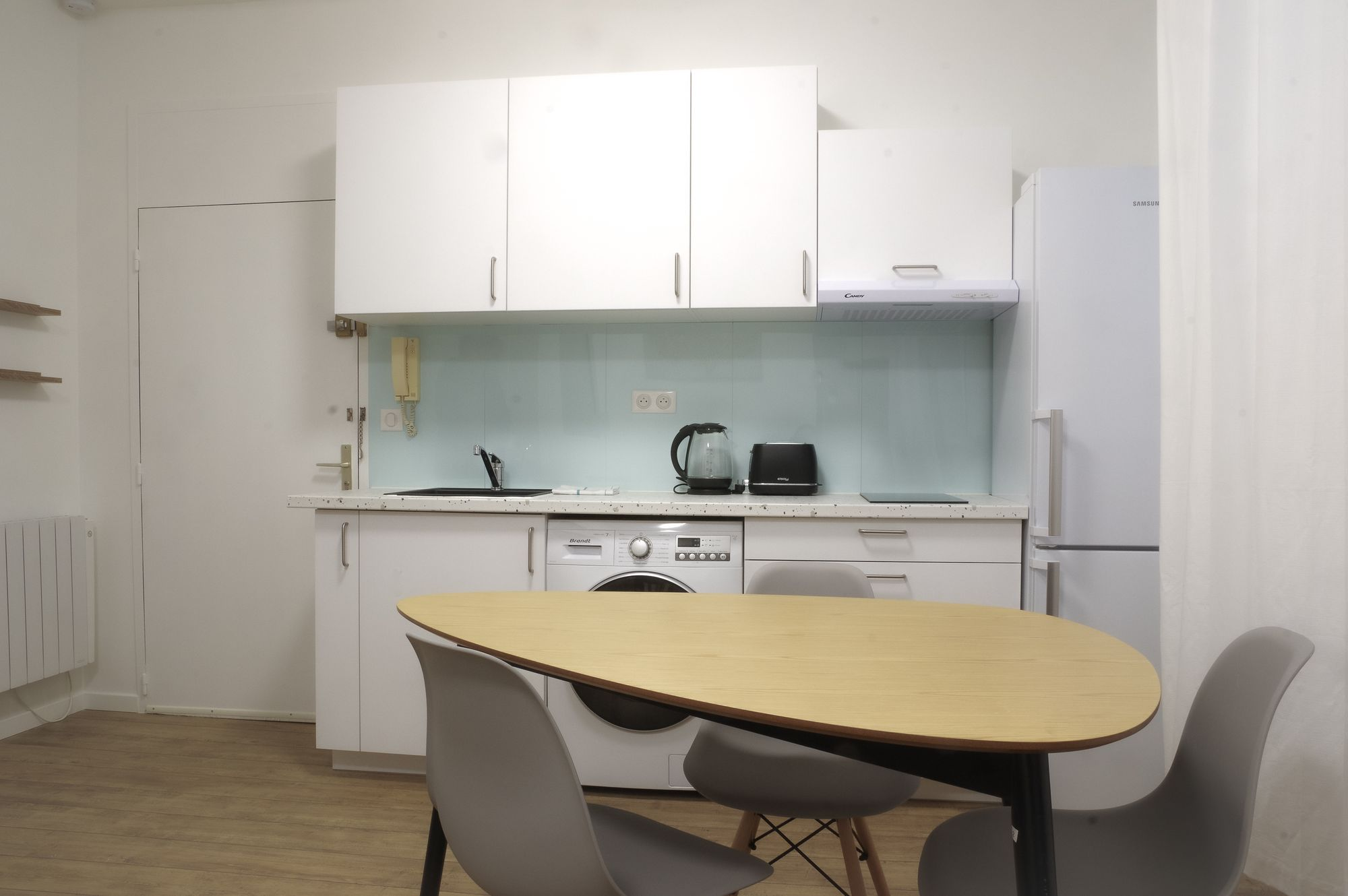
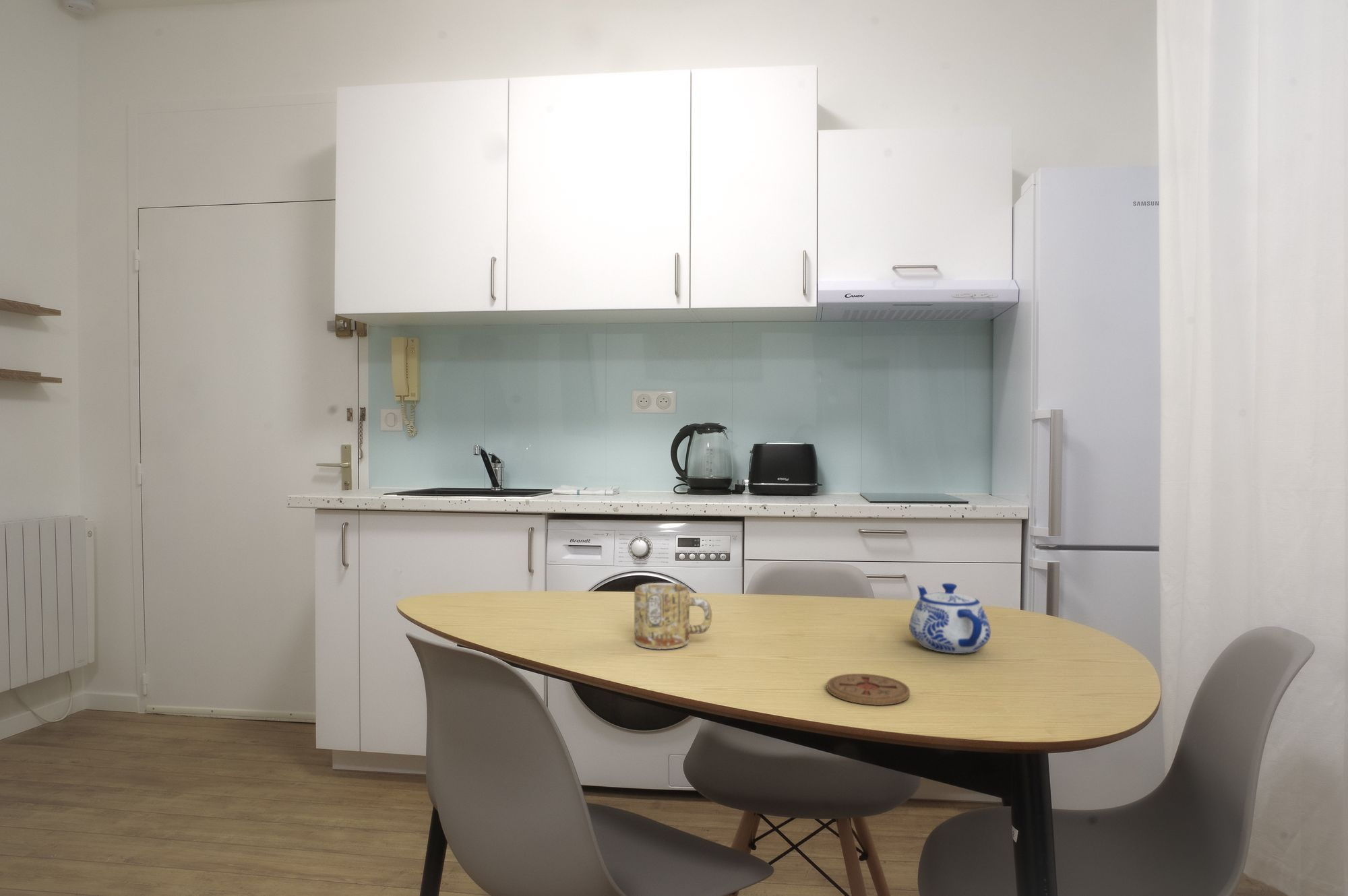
+ coaster [826,673,911,706]
+ teapot [909,583,991,654]
+ mug [634,582,712,650]
